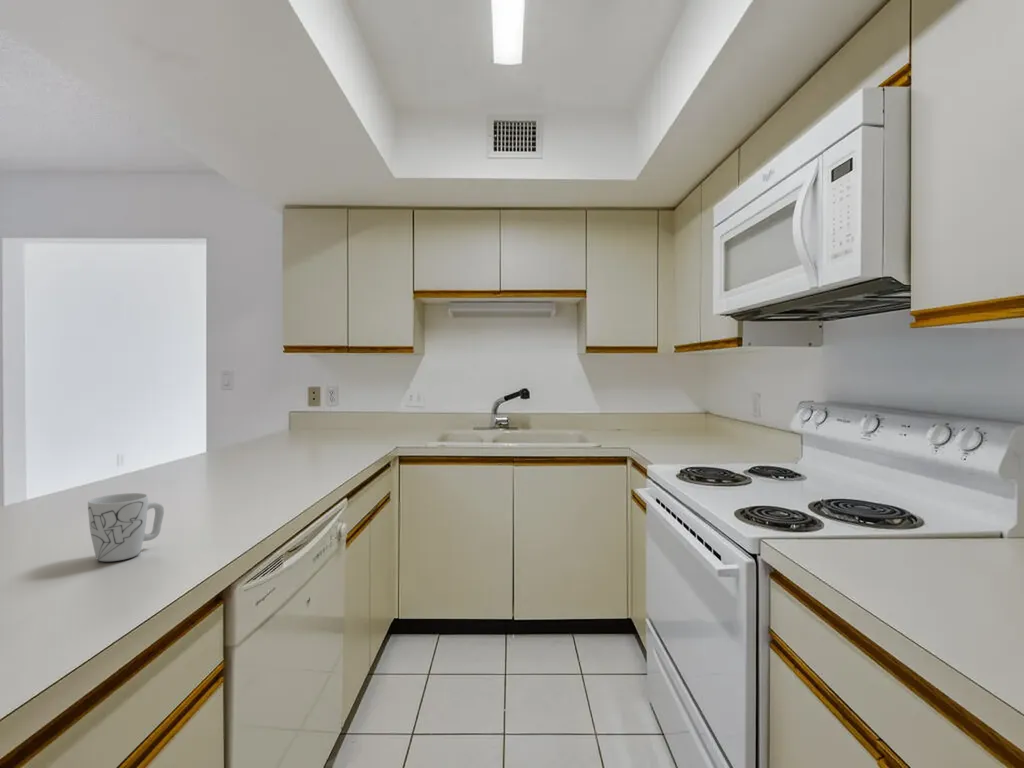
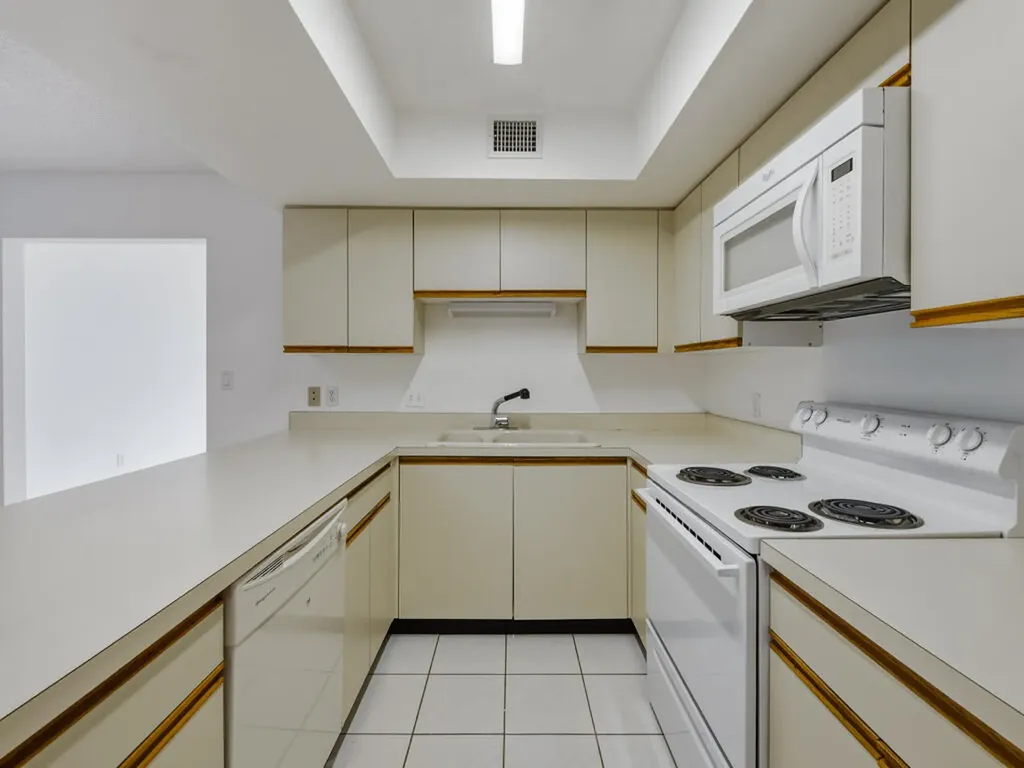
- mug [87,492,165,562]
